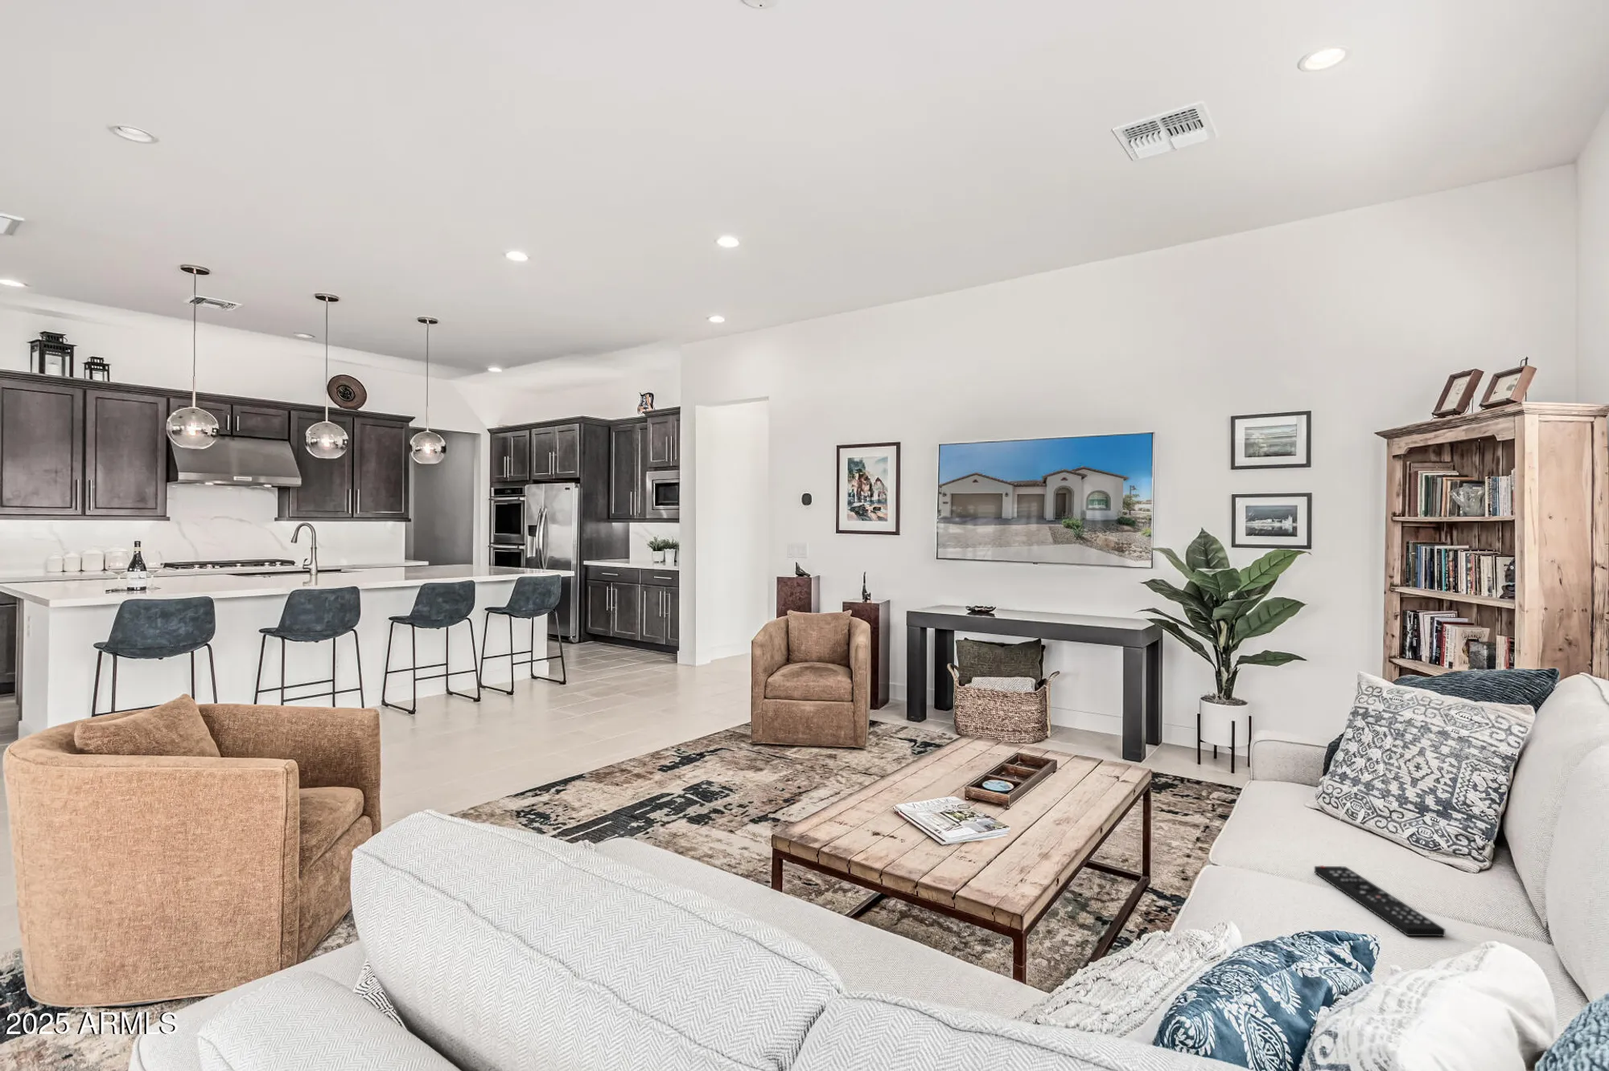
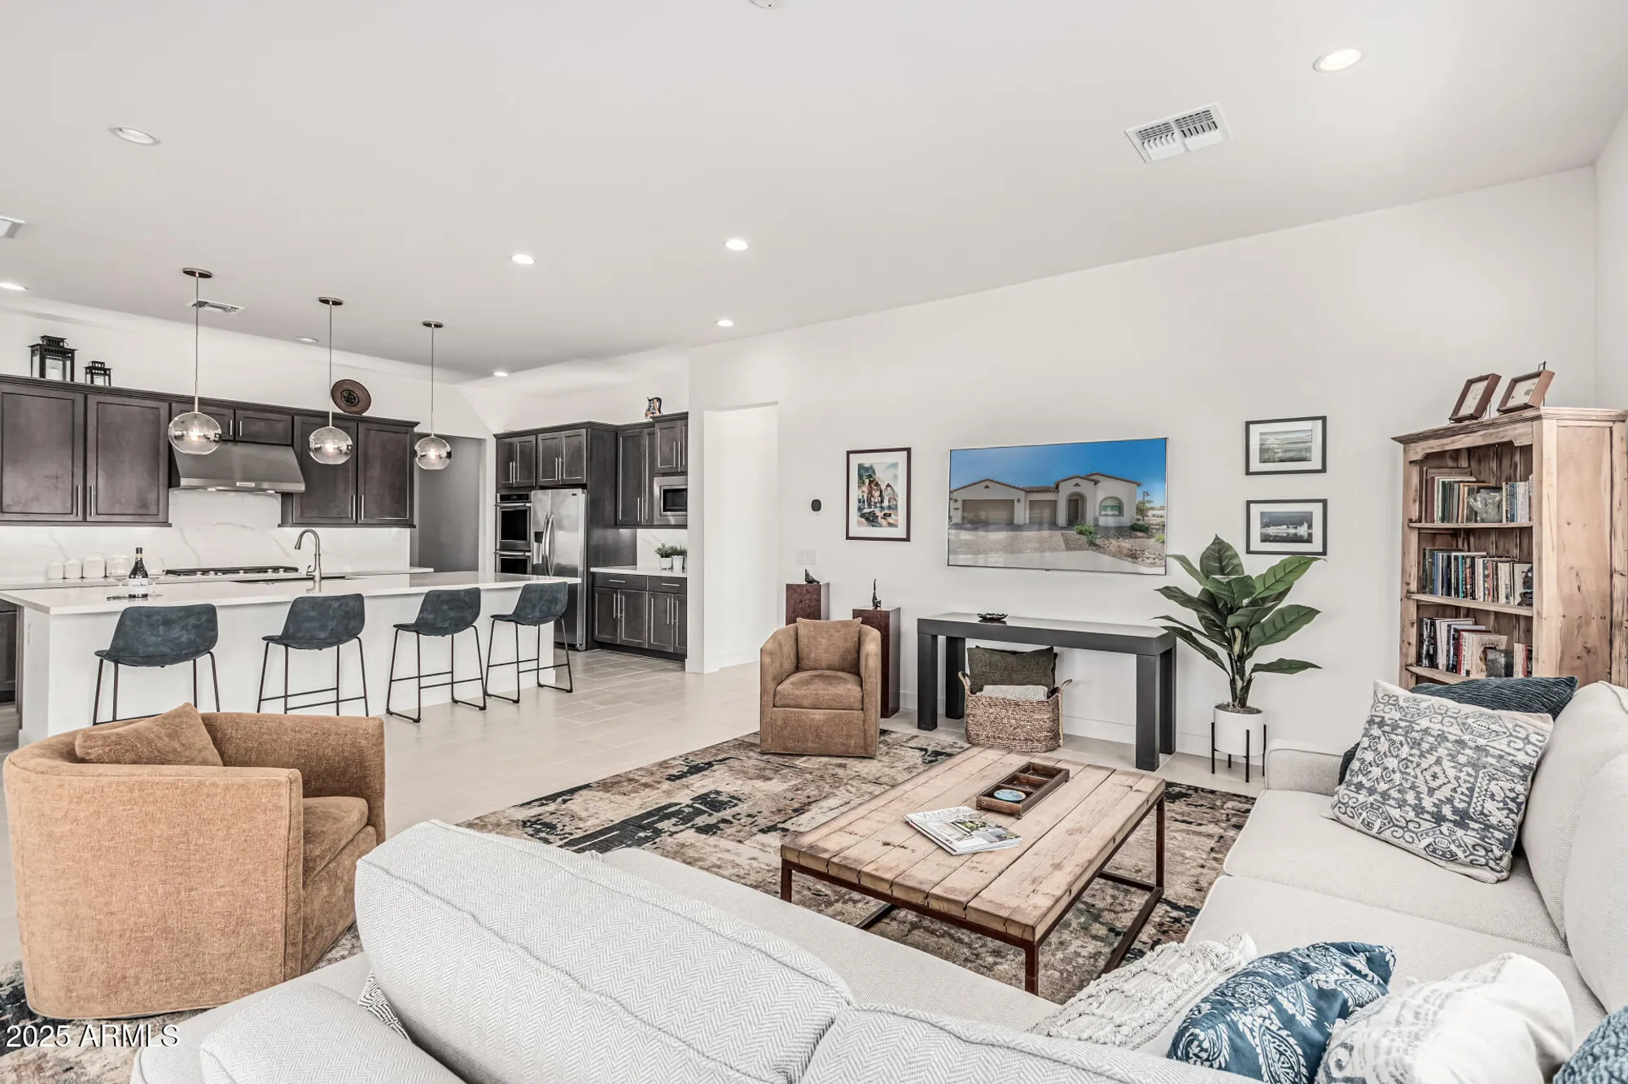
- remote control [1314,864,1445,937]
